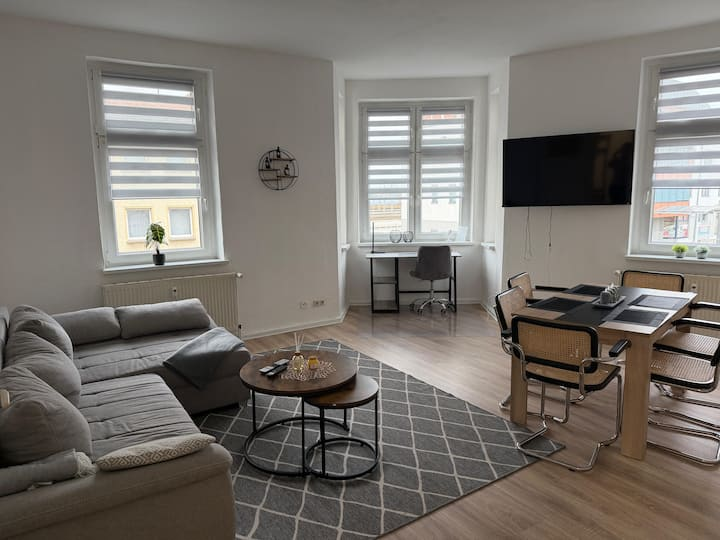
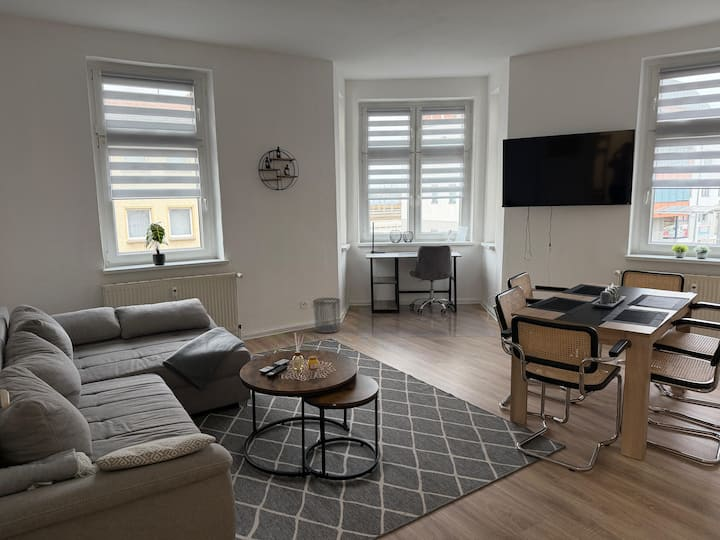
+ waste bin [313,297,341,334]
